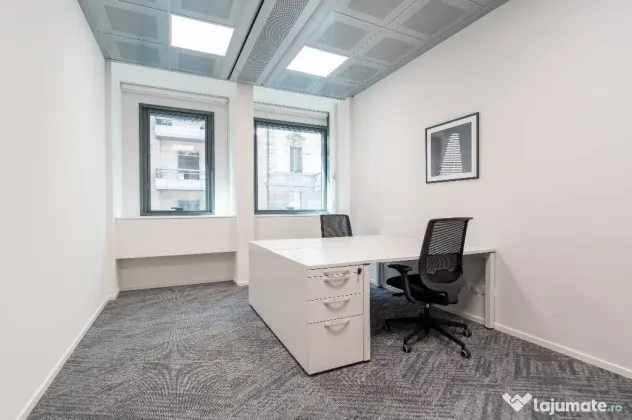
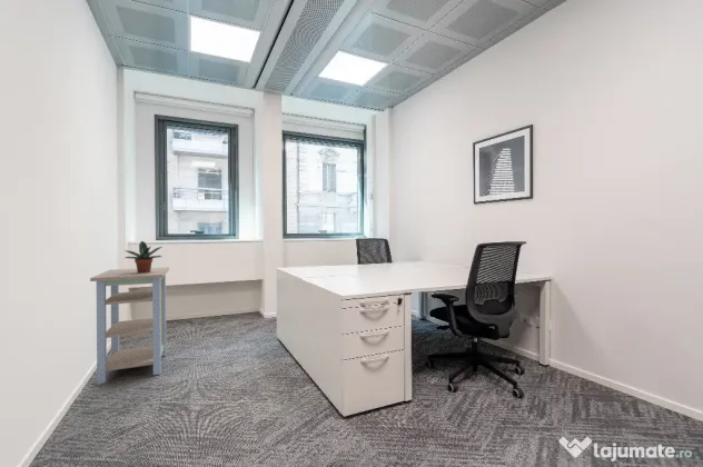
+ shelving unit [89,266,170,385]
+ potted plant [125,240,162,274]
